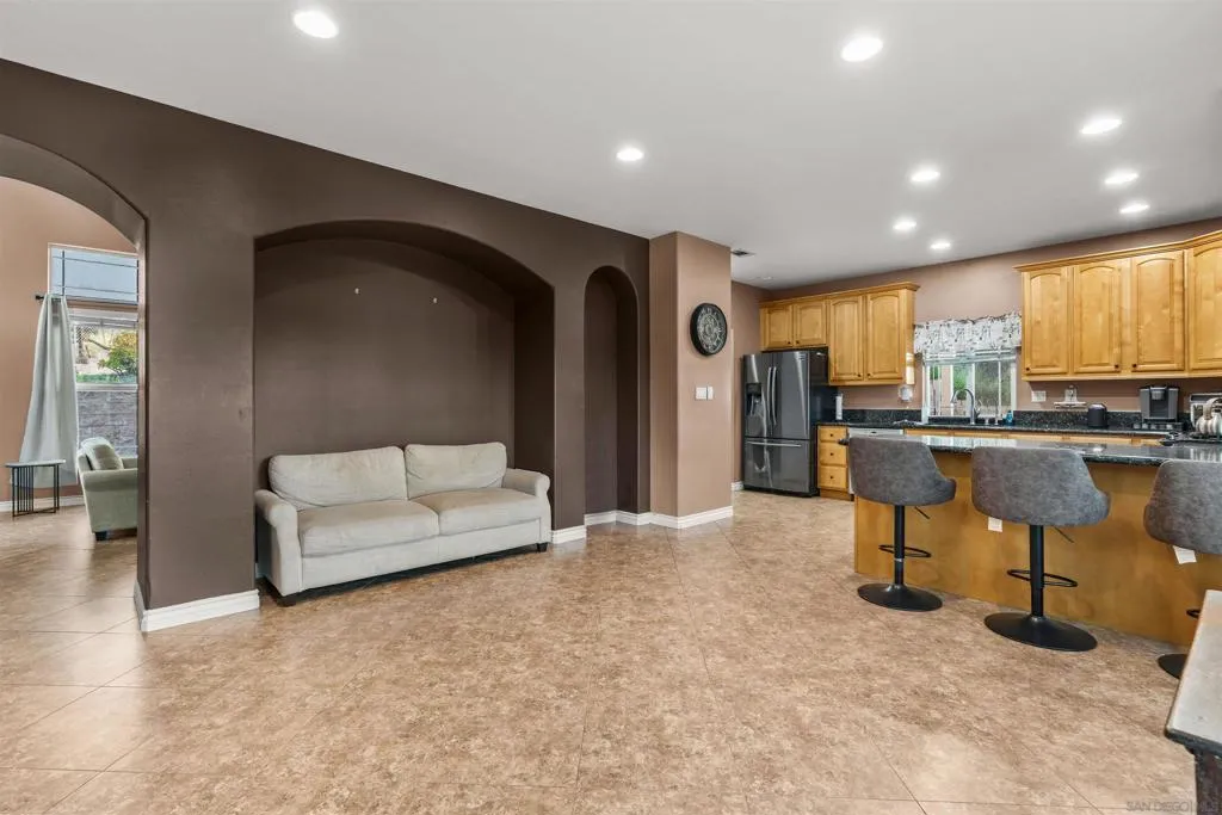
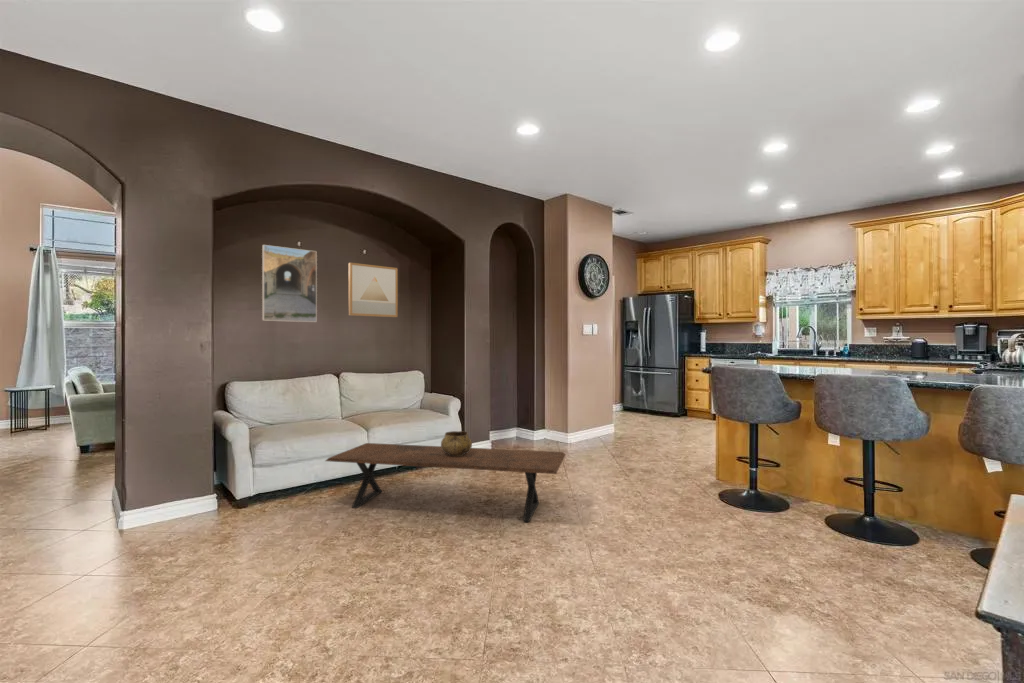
+ wall art [348,262,399,318]
+ decorative bowl [440,430,473,456]
+ coffee table [324,442,567,523]
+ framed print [261,244,318,323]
